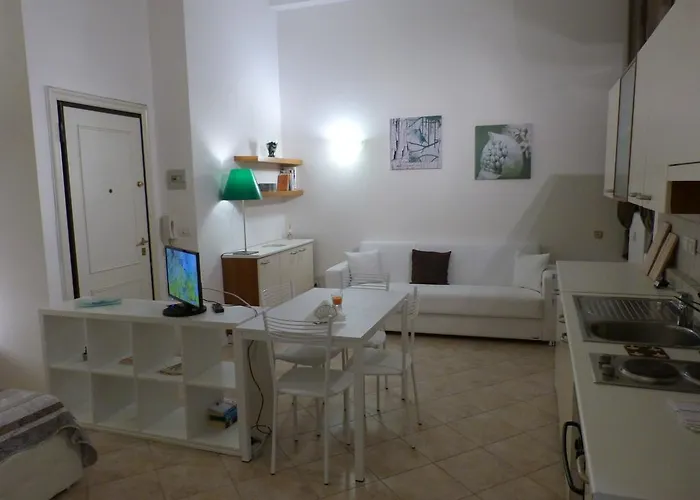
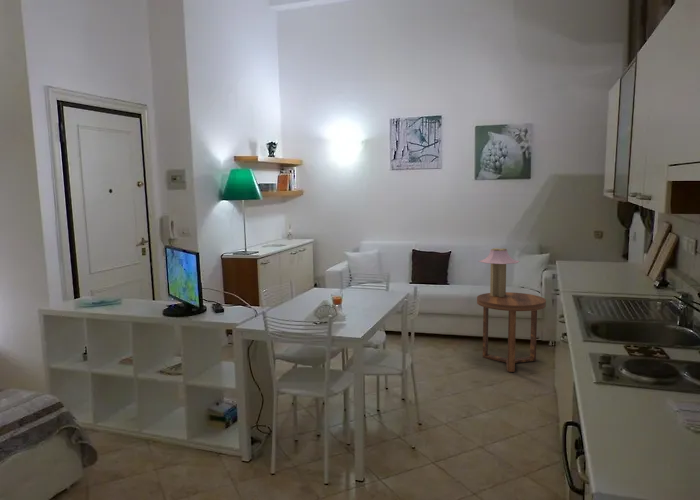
+ side table [476,291,547,373]
+ table lamp [477,247,520,297]
